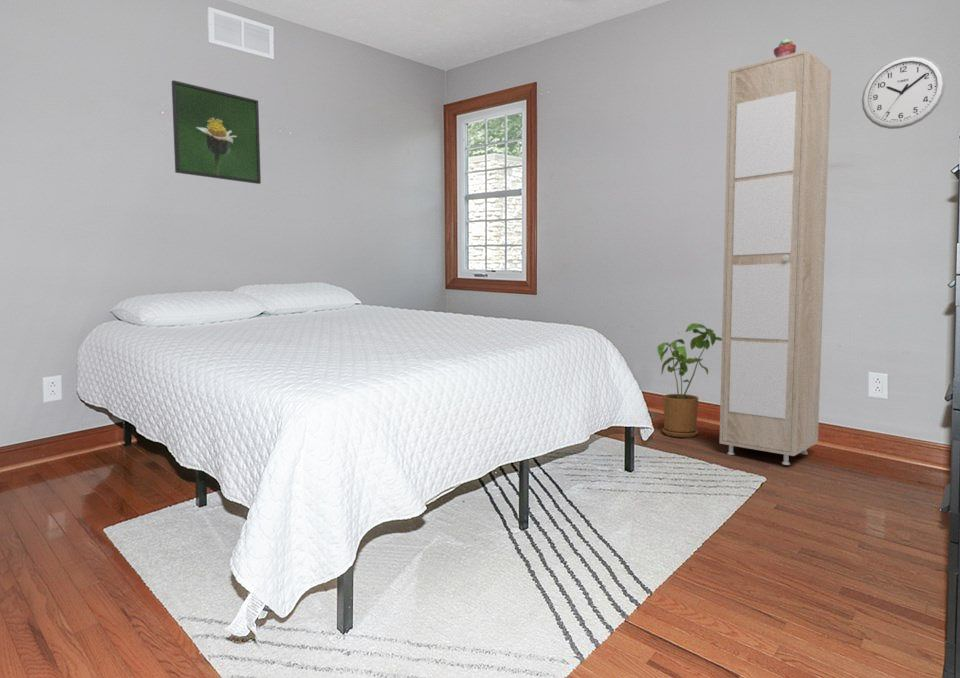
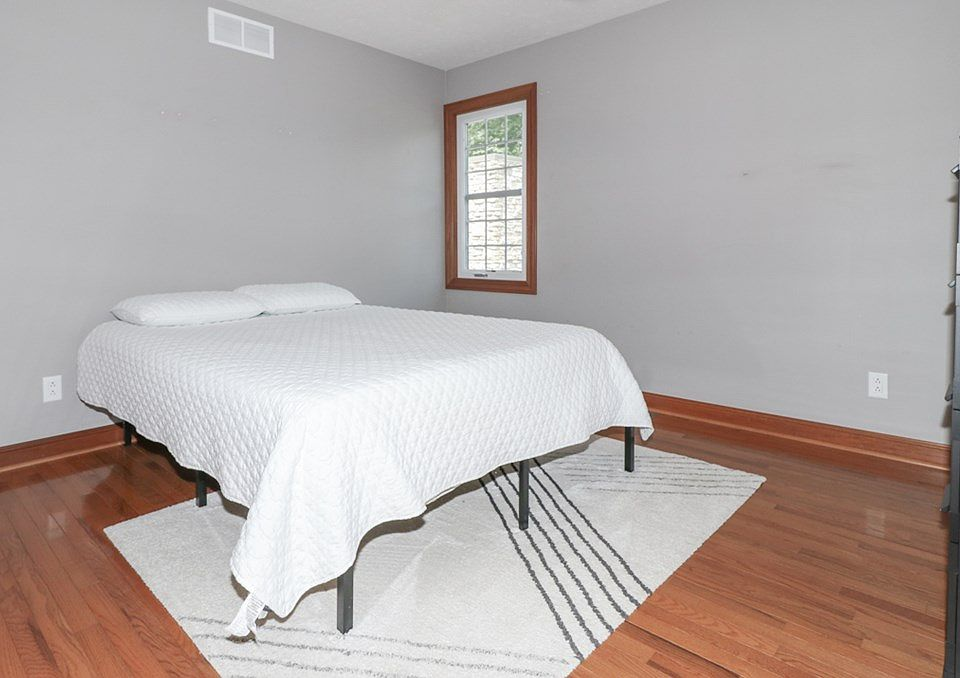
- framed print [171,79,262,185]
- cabinet [719,49,832,466]
- house plant [656,322,722,438]
- wall clock [861,55,946,130]
- potted succulent [773,38,797,58]
